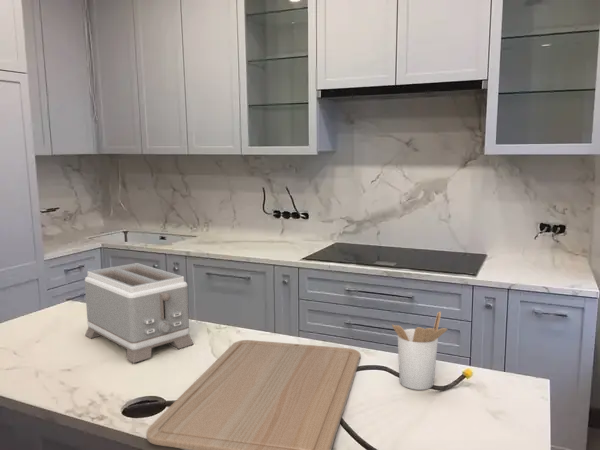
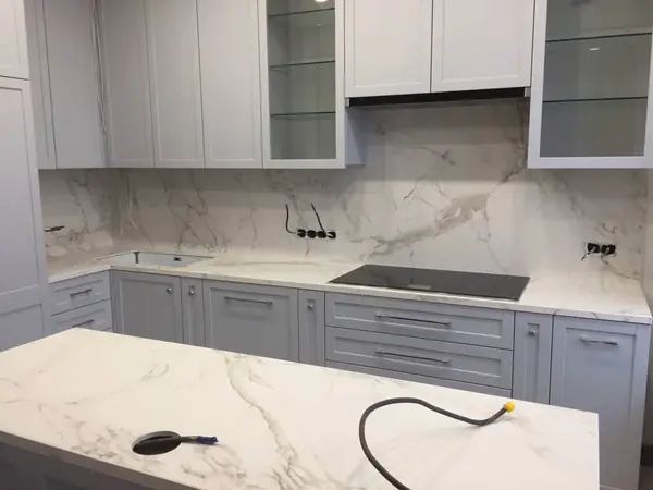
- utensil holder [391,311,448,391]
- chopping board [145,339,361,450]
- toaster [84,262,195,364]
